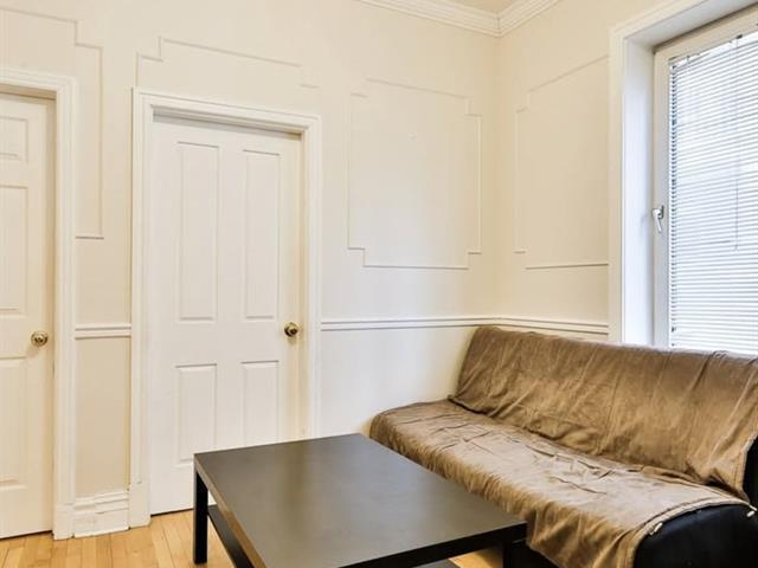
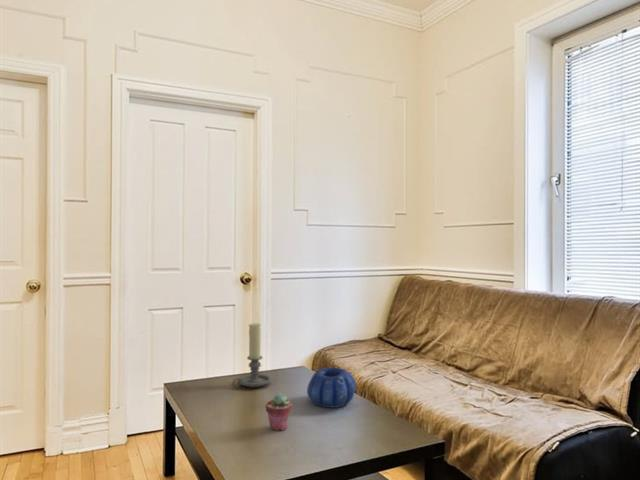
+ decorative bowl [306,366,357,409]
+ potted succulent [265,392,292,432]
+ candle holder [232,322,272,389]
